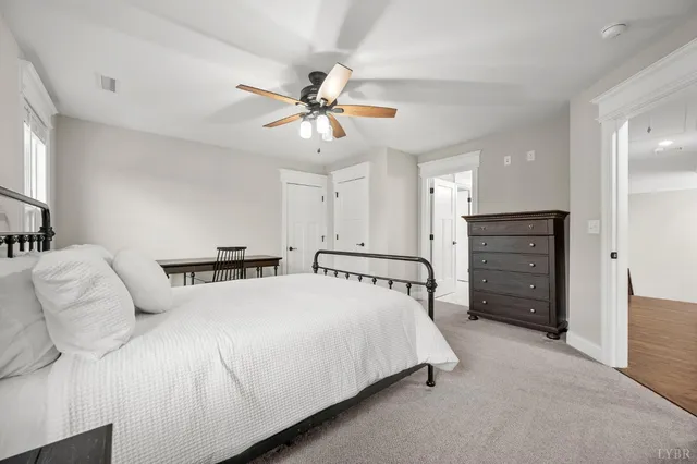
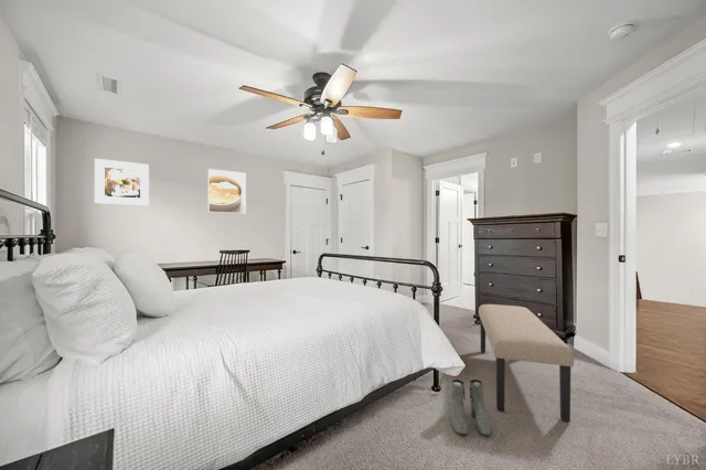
+ boots [449,378,492,437]
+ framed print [94,158,150,206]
+ bench [478,303,575,424]
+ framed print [207,168,247,214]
